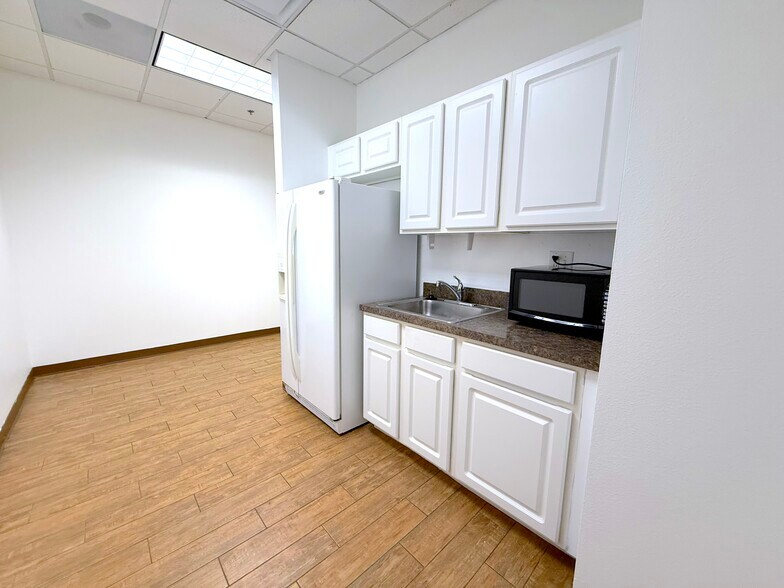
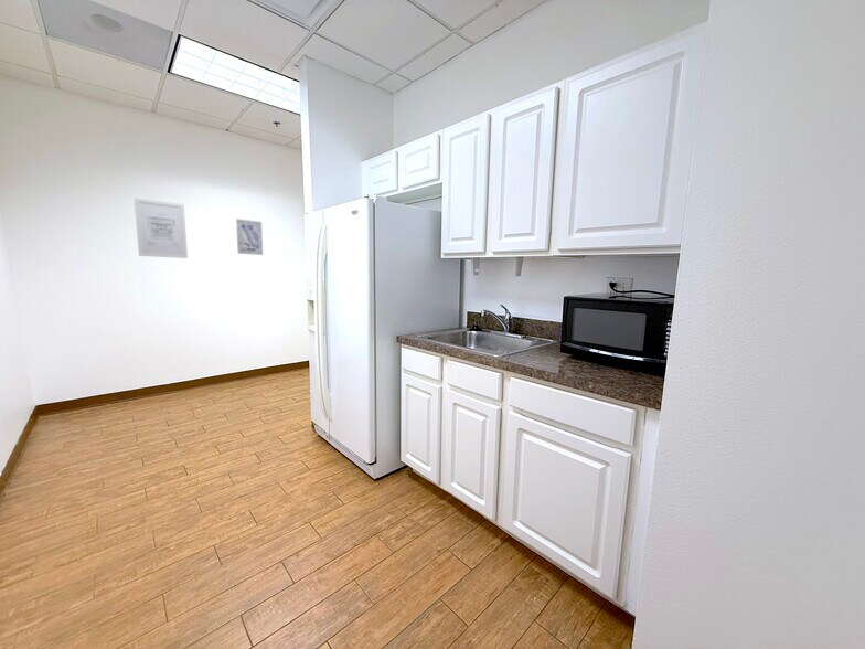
+ wall art [134,196,189,259]
+ wall art [235,217,264,256]
